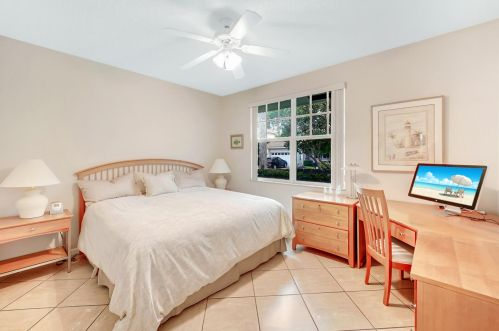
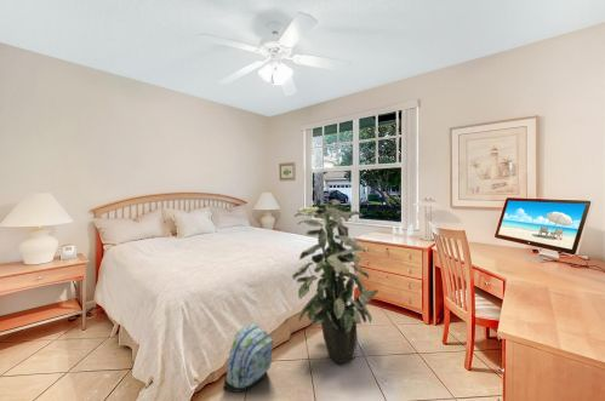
+ indoor plant [291,199,379,365]
+ backpack [223,323,274,394]
